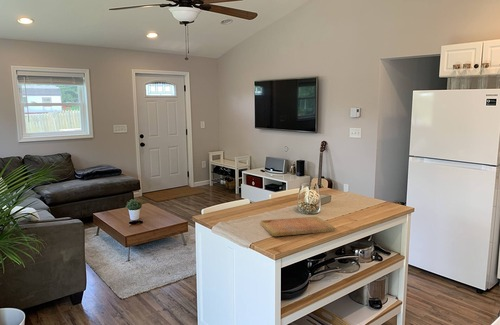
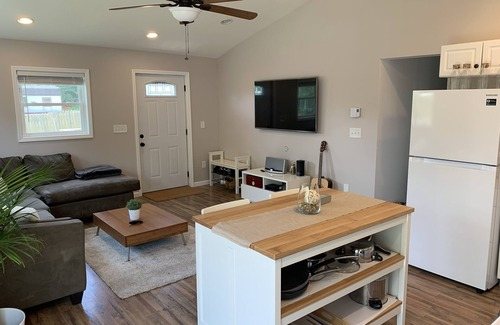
- cutting board [260,215,336,237]
